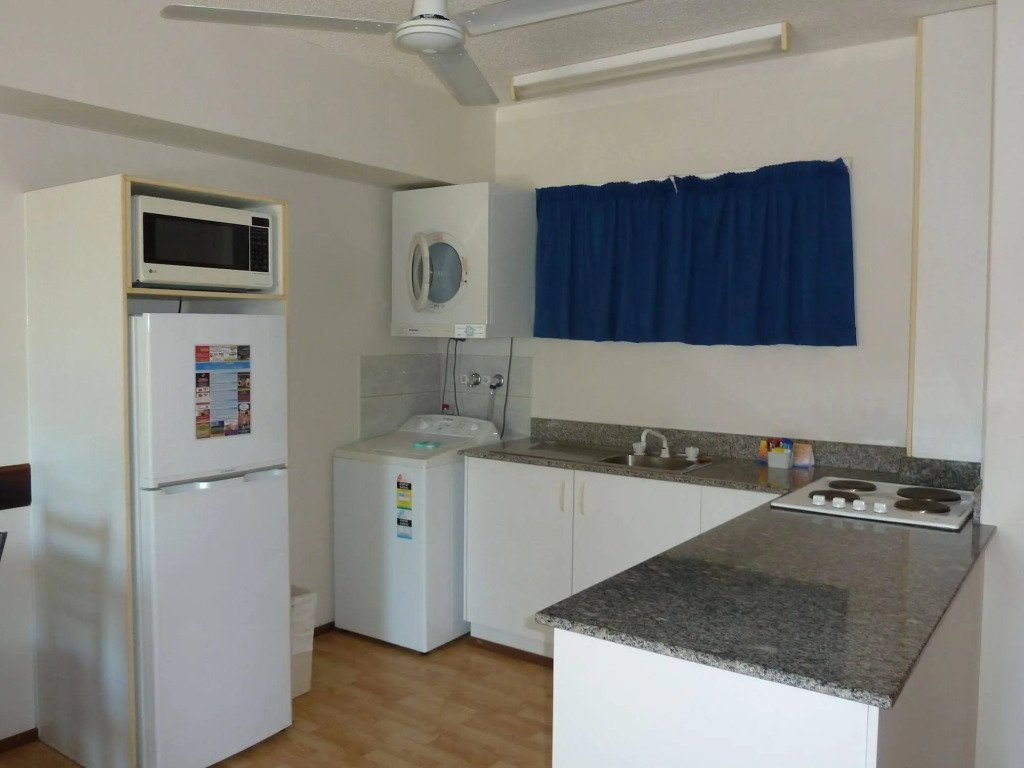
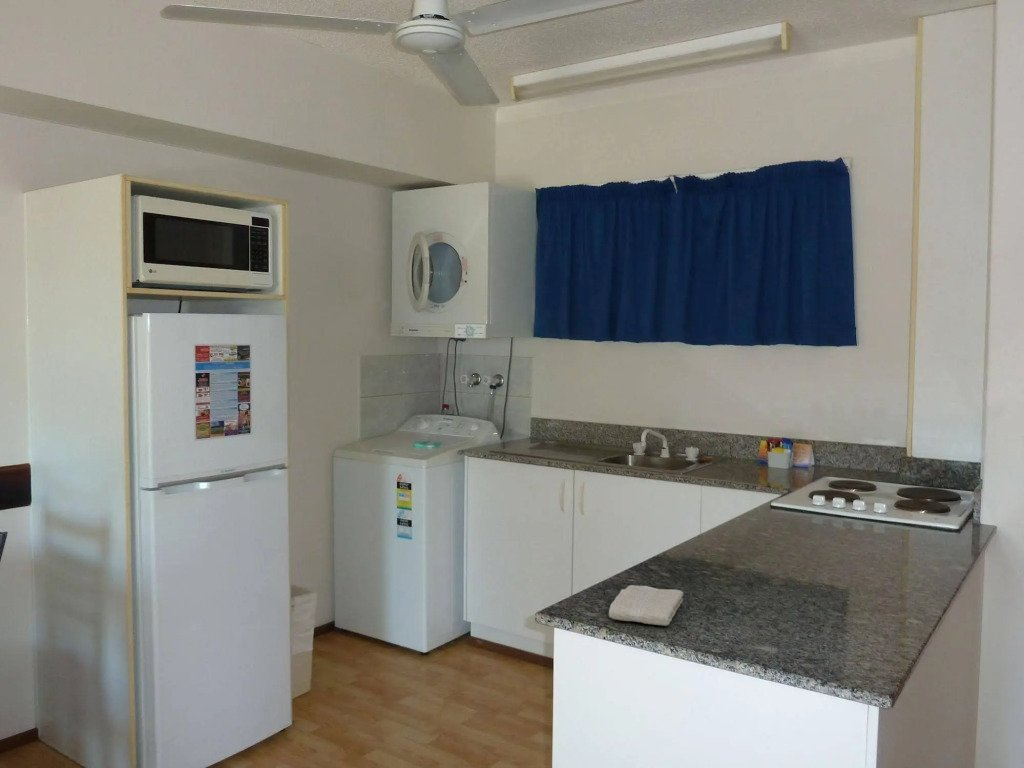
+ washcloth [608,584,684,627]
